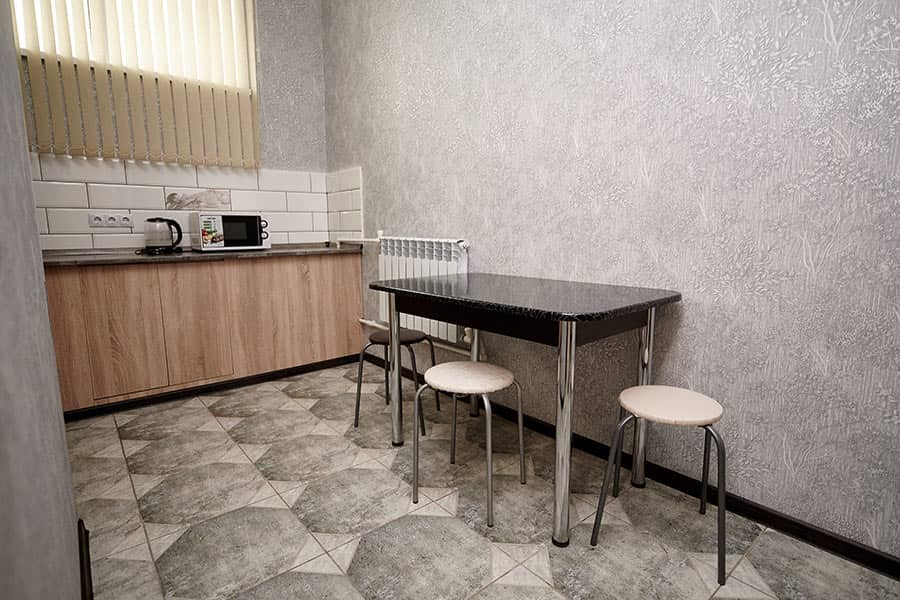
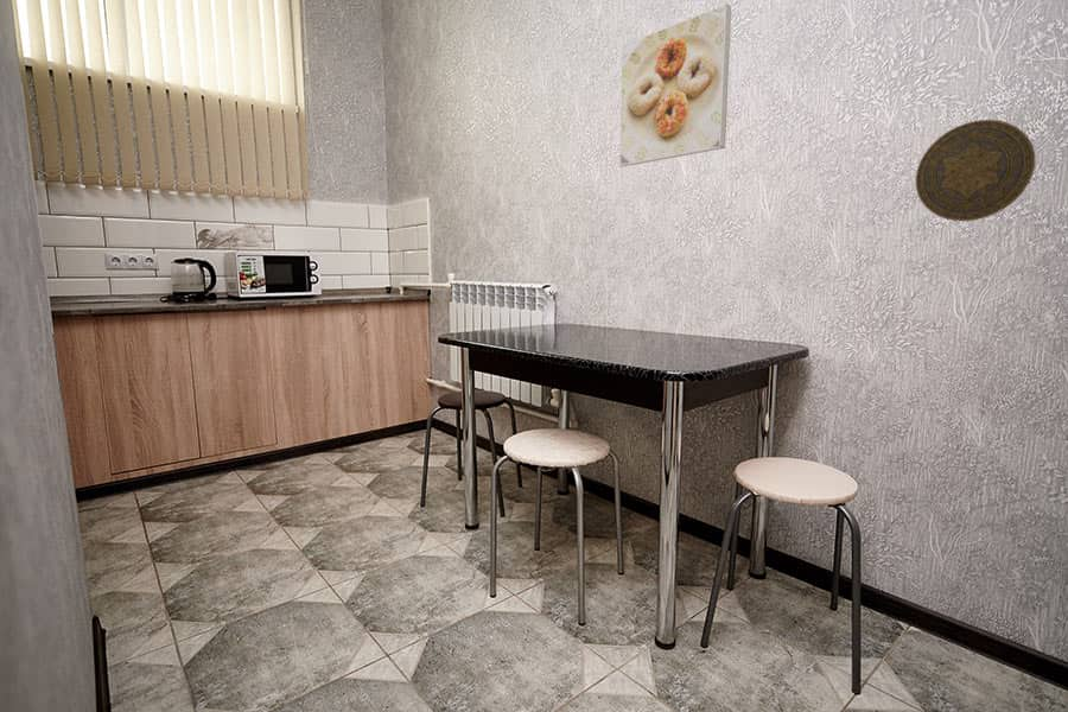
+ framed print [618,2,732,167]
+ decorative plate [915,119,1036,222]
